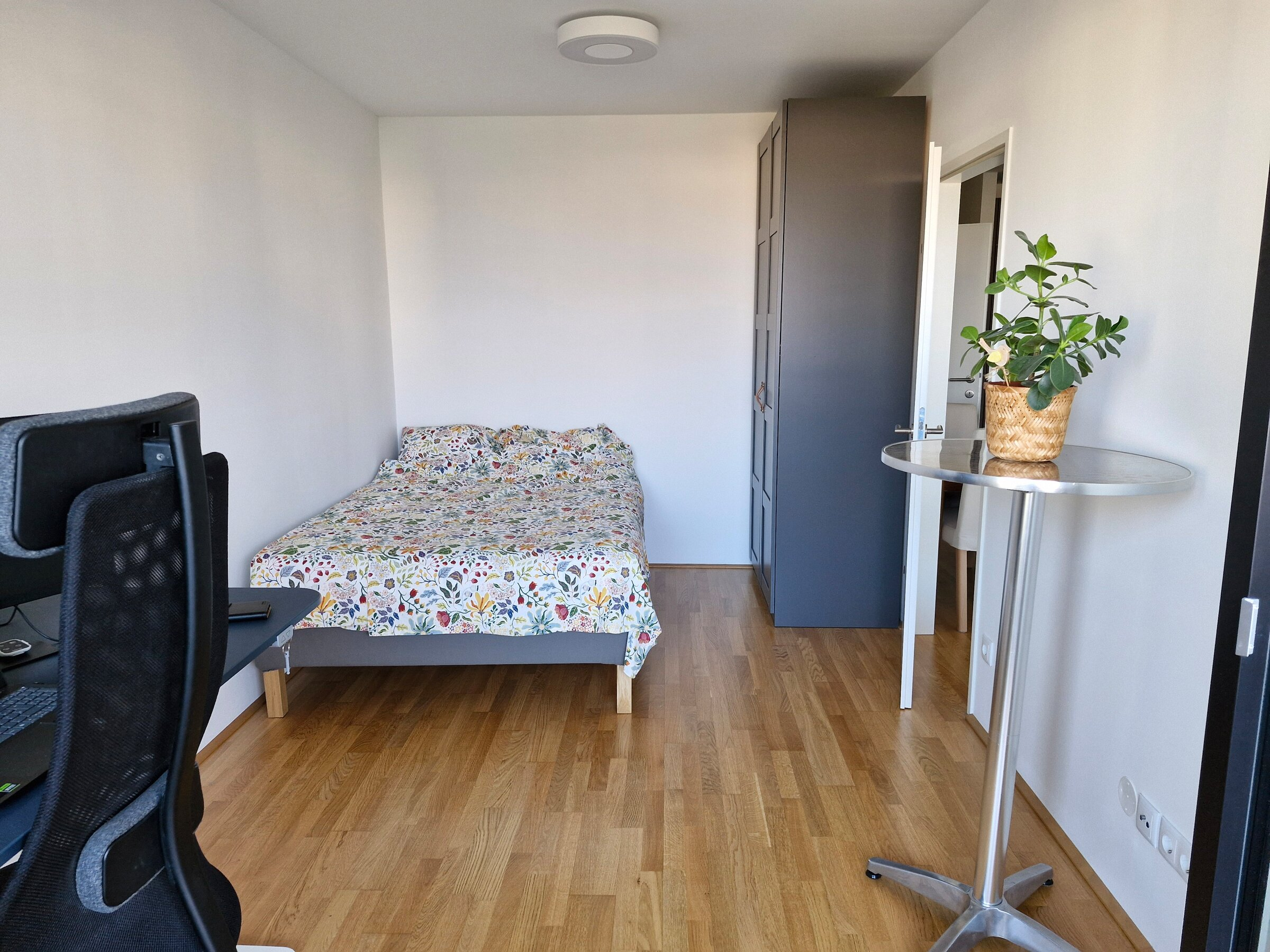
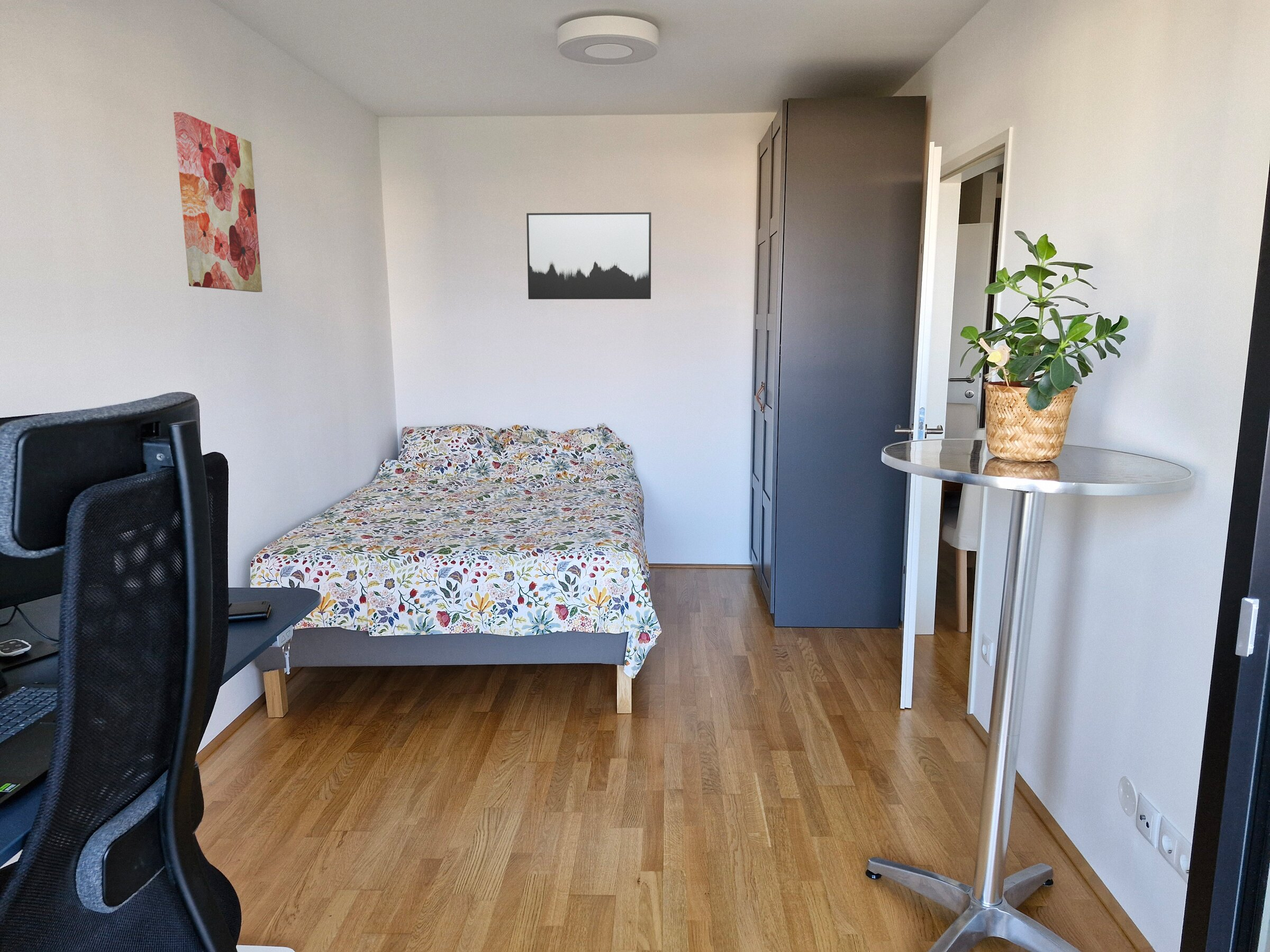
+ wall art [173,112,263,292]
+ wall art [526,212,652,300]
